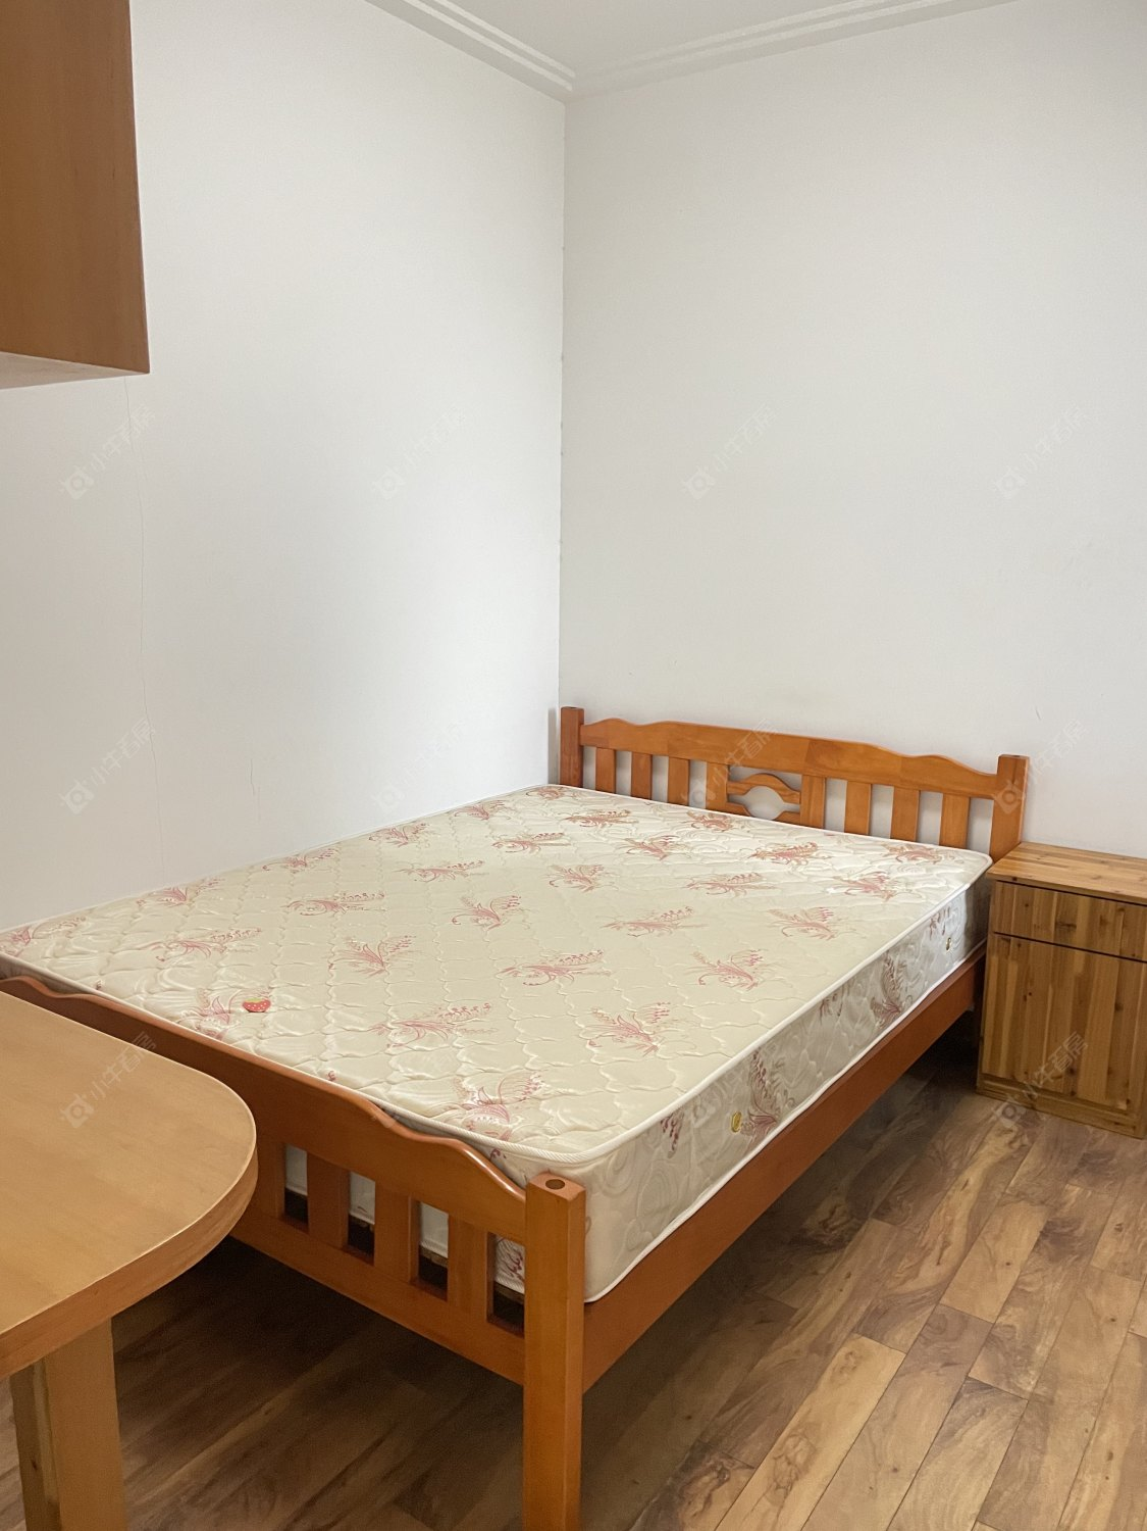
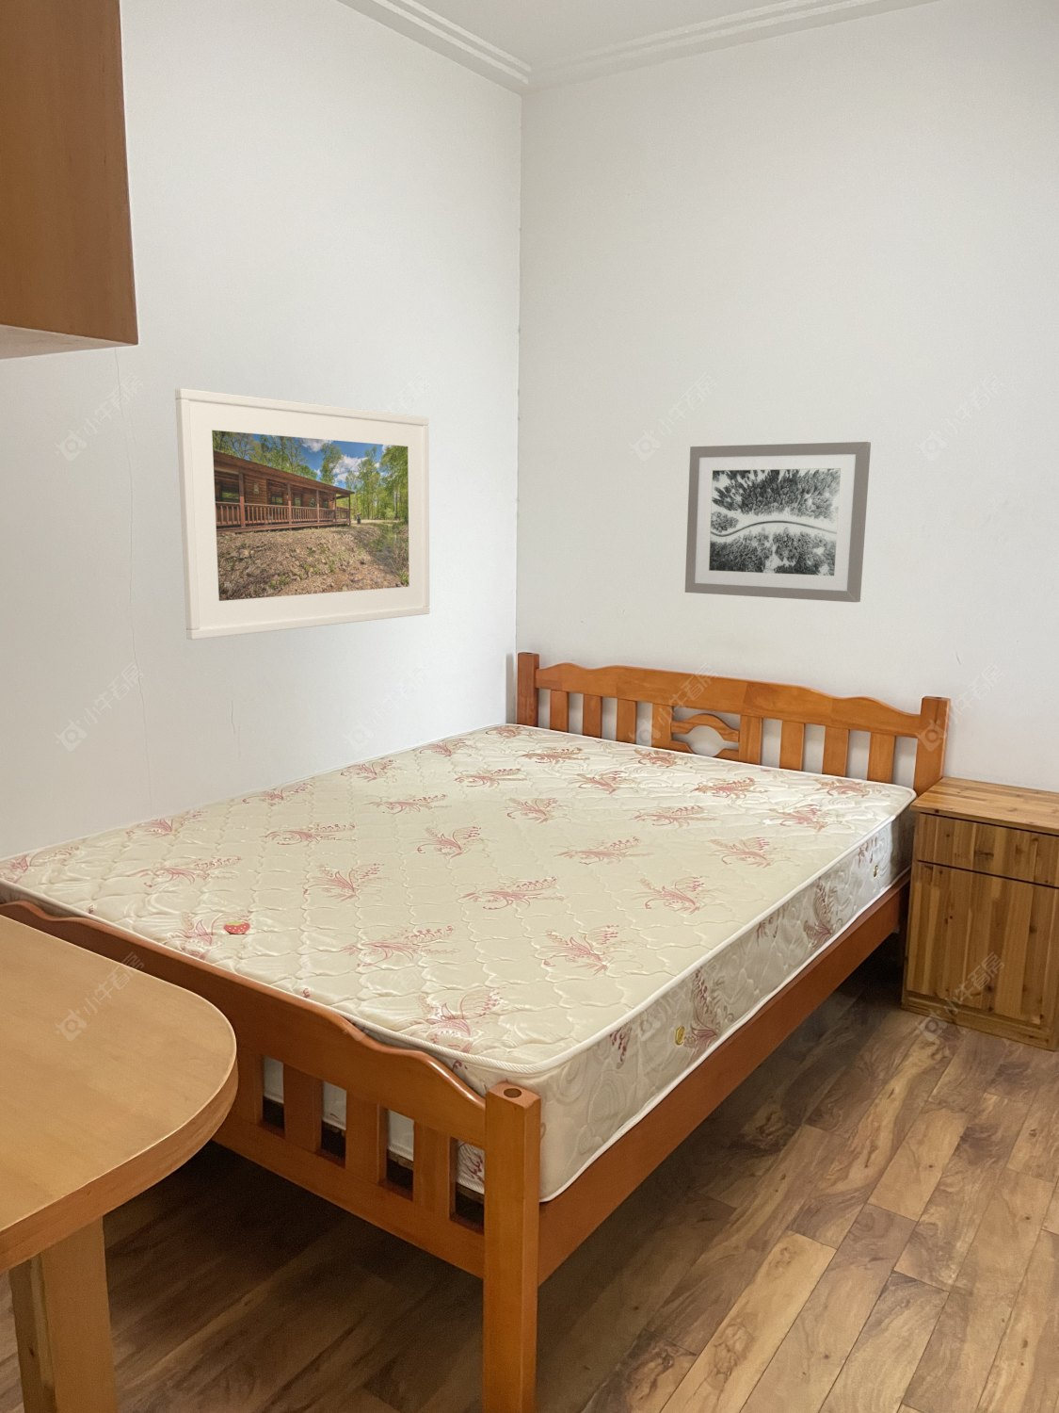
+ wall art [684,441,872,603]
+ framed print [175,387,430,641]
